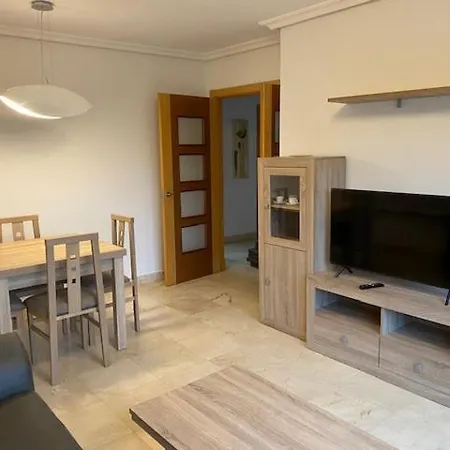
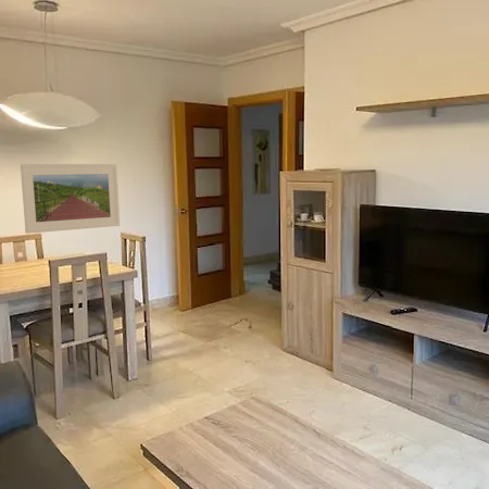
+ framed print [20,163,121,235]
